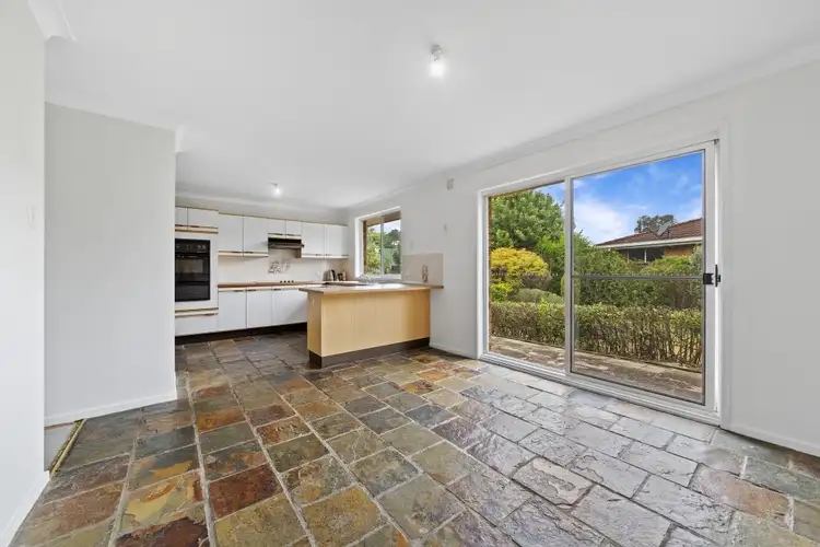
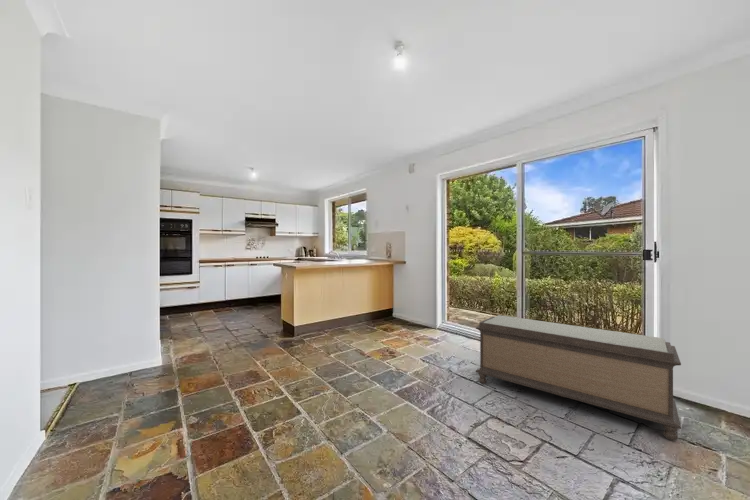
+ bench [475,314,682,442]
